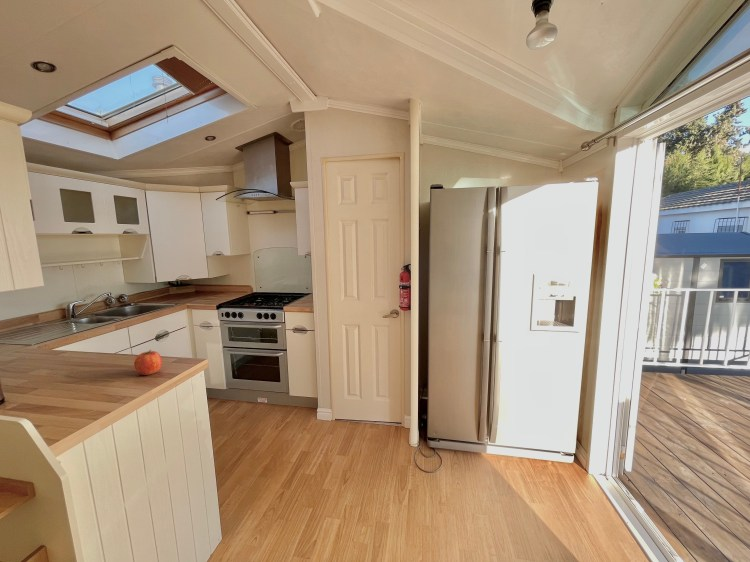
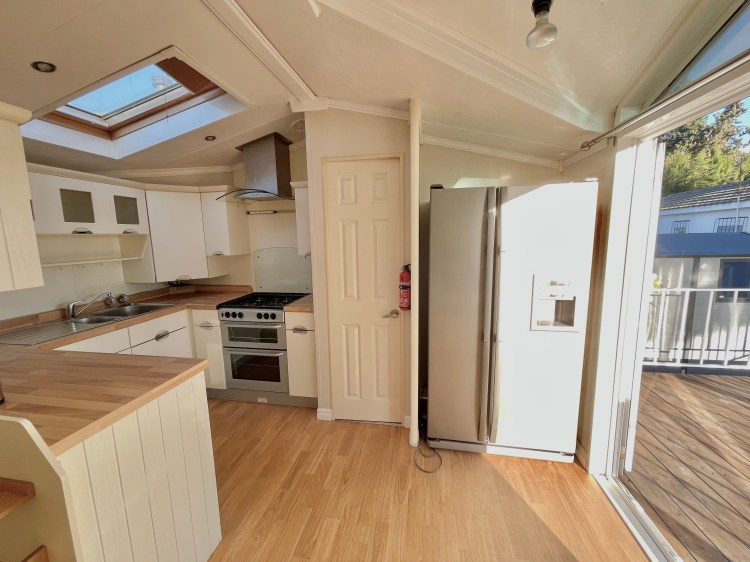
- fruit [133,349,163,376]
